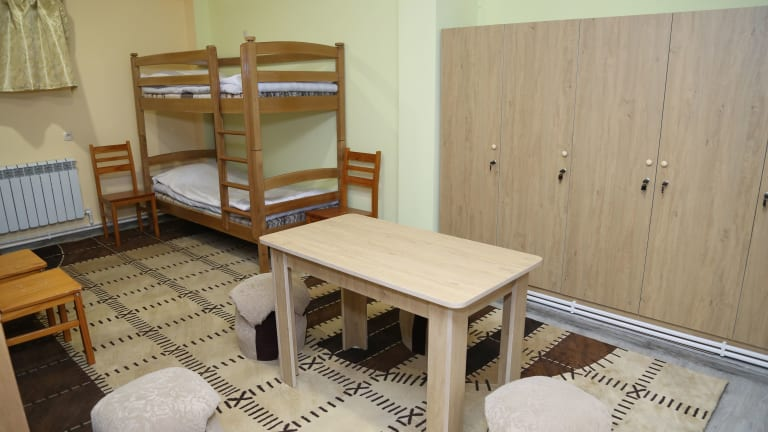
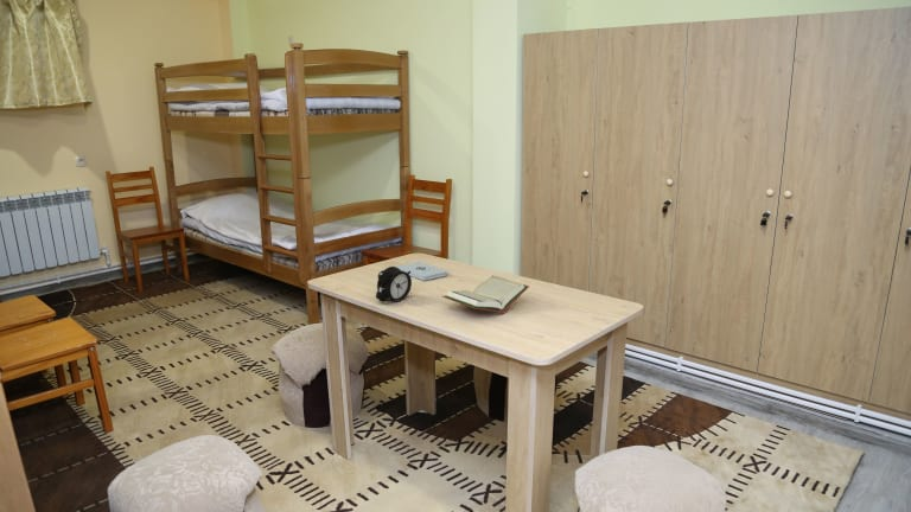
+ book [441,274,530,315]
+ alarm clock [375,265,413,303]
+ notepad [395,261,448,282]
